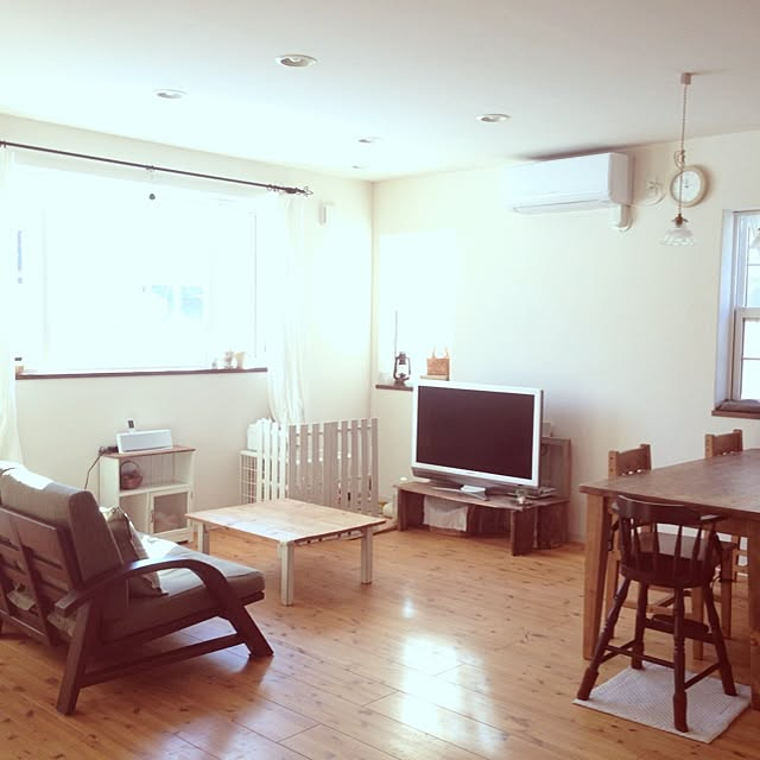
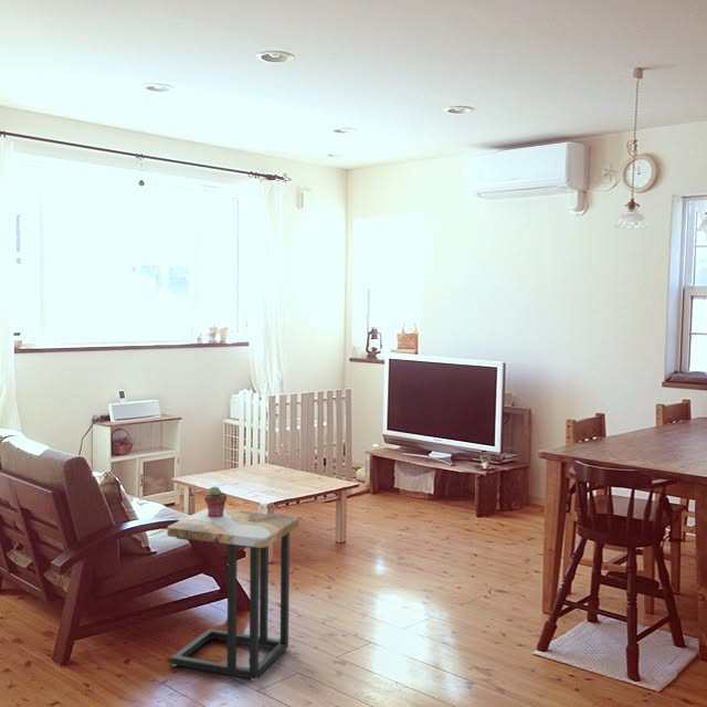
+ potted succulent [203,486,228,517]
+ side table [166,507,299,682]
